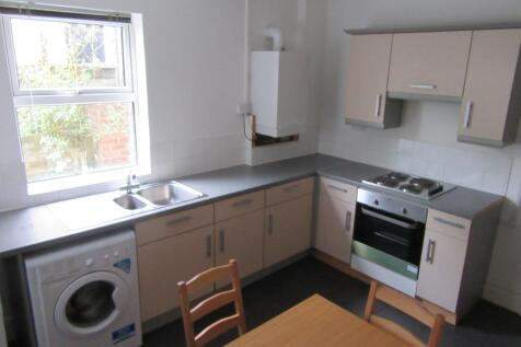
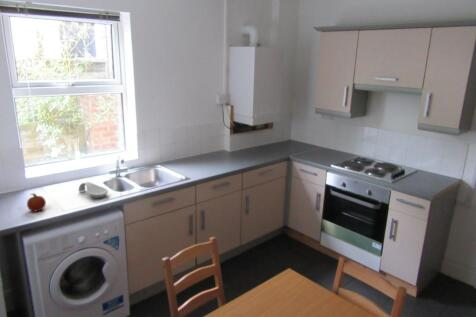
+ fruit [26,192,47,213]
+ spoon rest [78,181,109,199]
